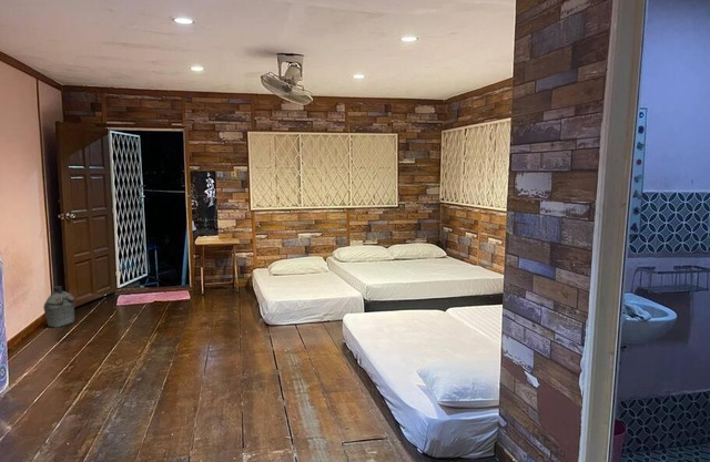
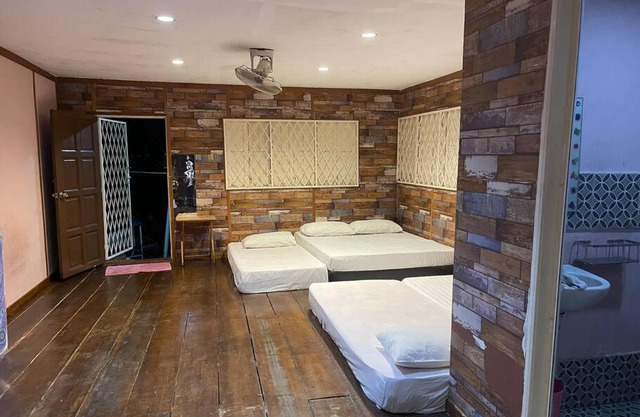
- military canteen [42,285,75,328]
